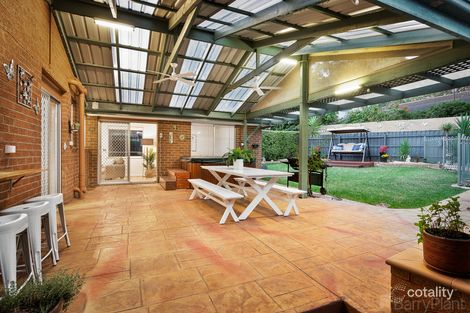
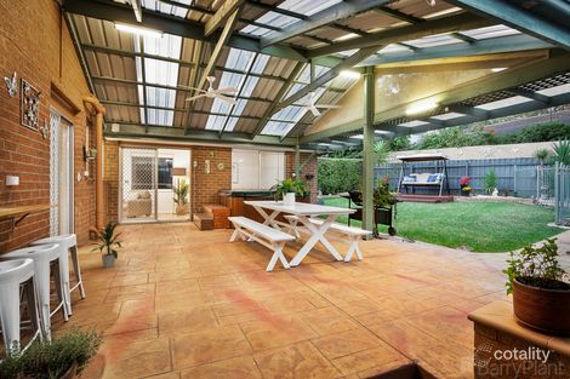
+ indoor plant [86,220,126,269]
